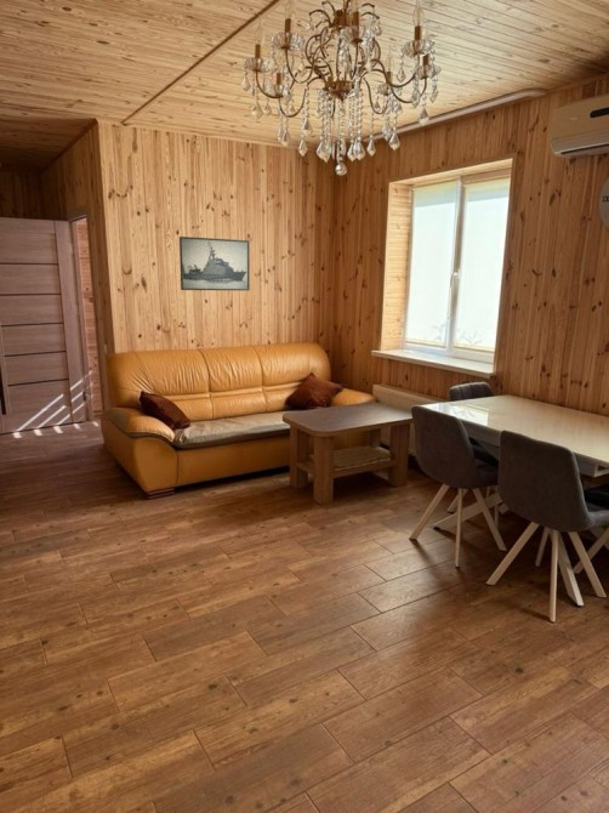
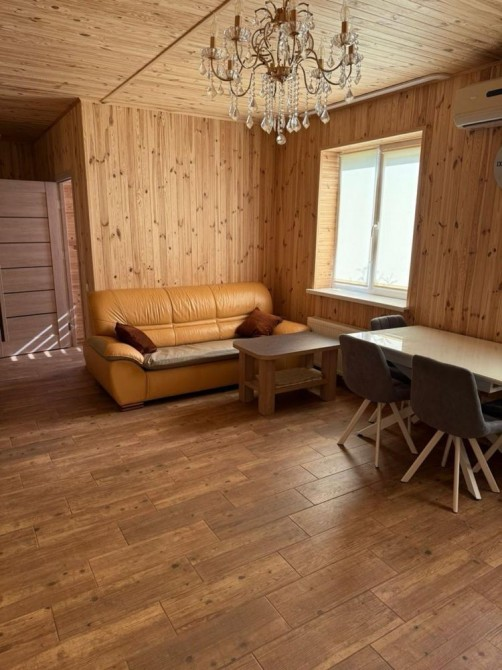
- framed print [178,235,251,291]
